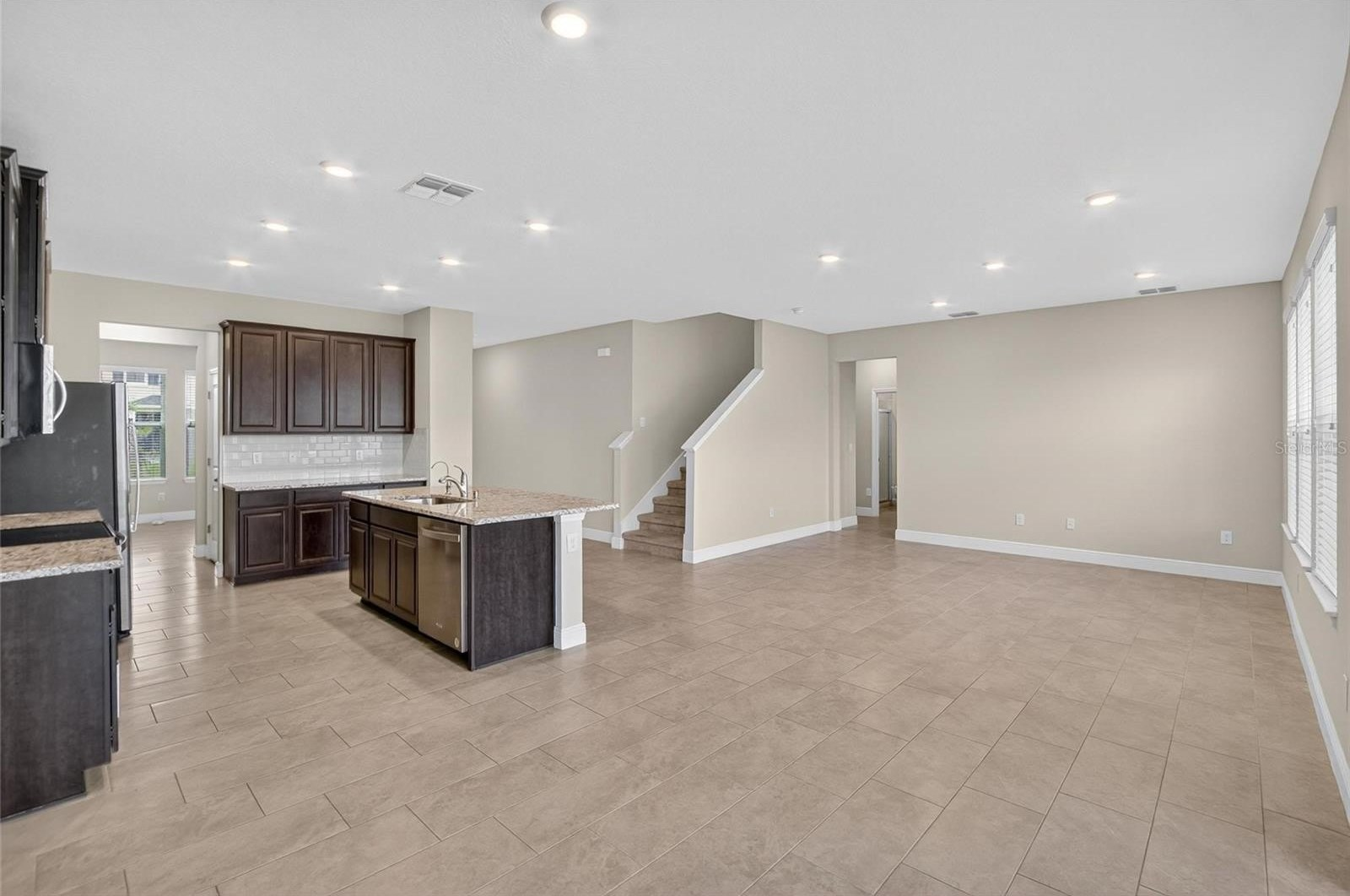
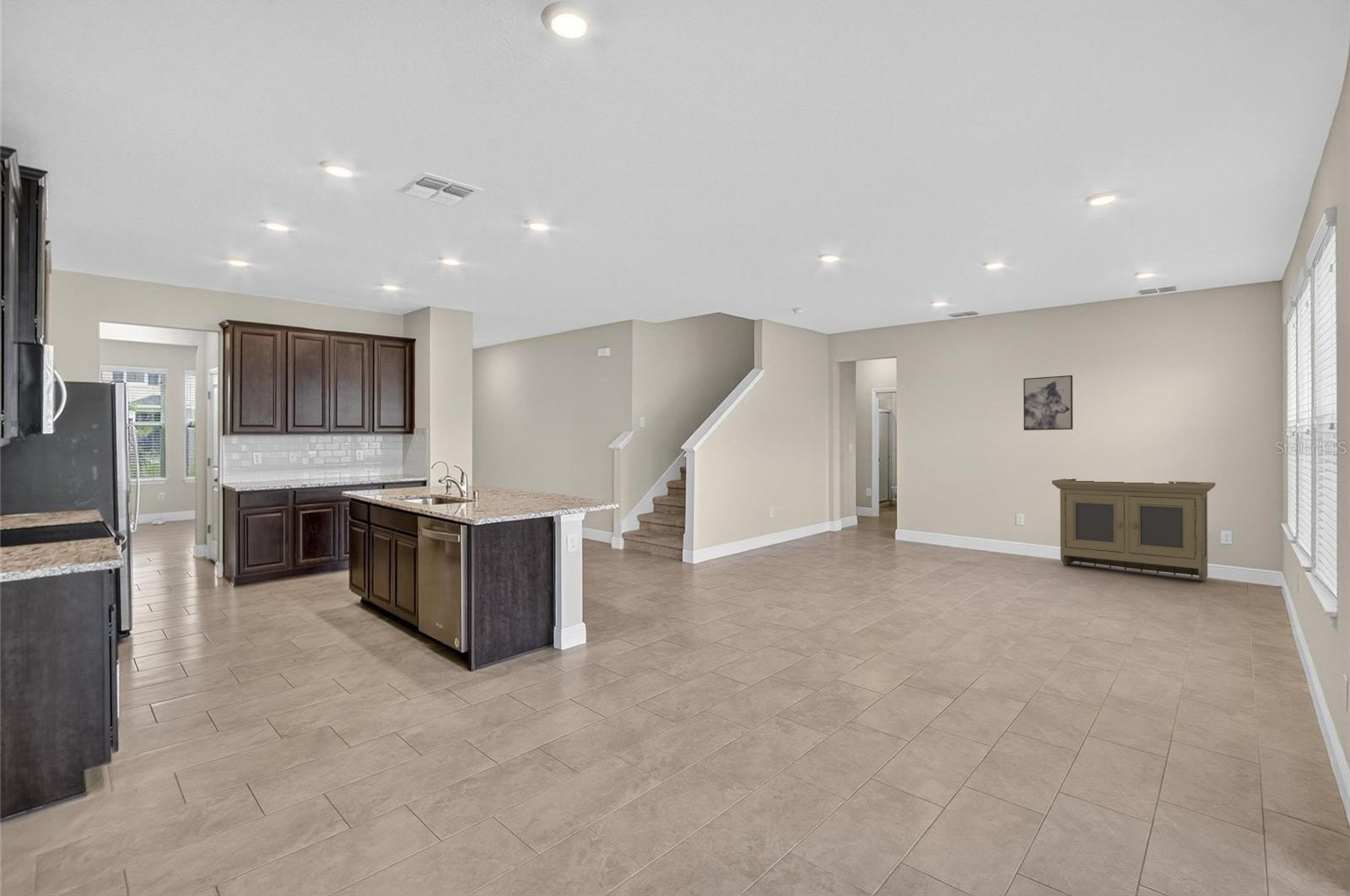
+ storage cabinet [1051,478,1216,581]
+ wall art [1023,375,1073,431]
